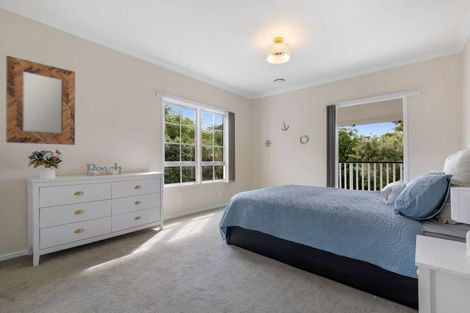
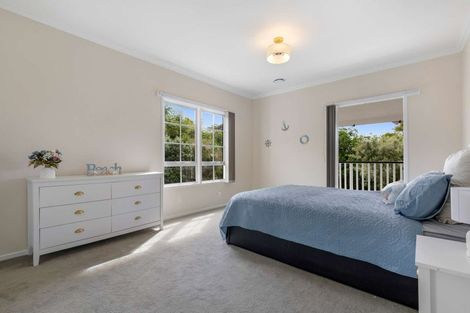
- home mirror [5,55,76,146]
